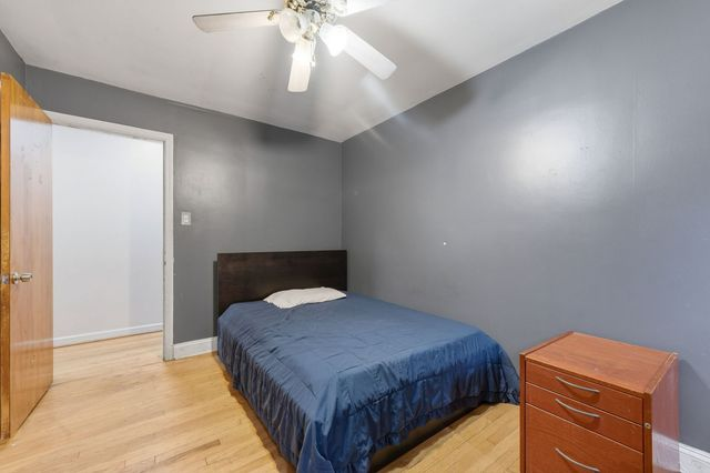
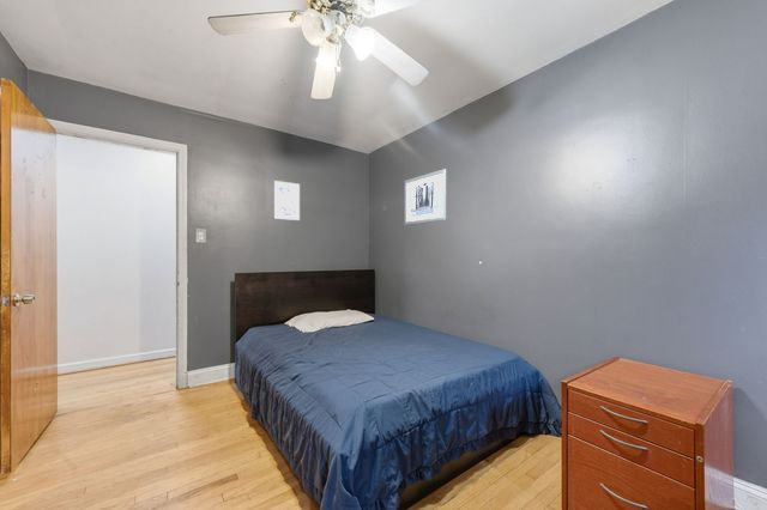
+ wall art [404,168,448,226]
+ wall art [273,180,301,221]
